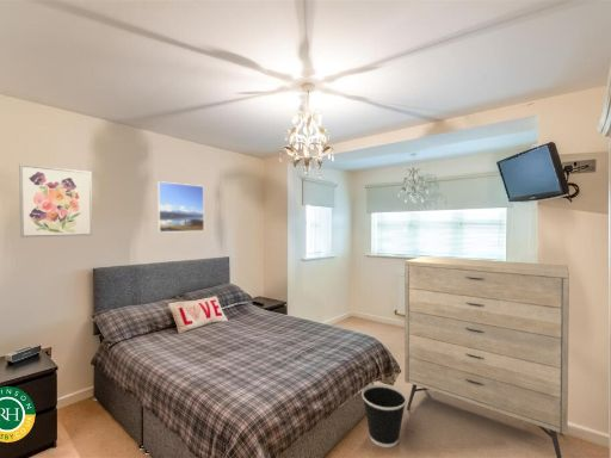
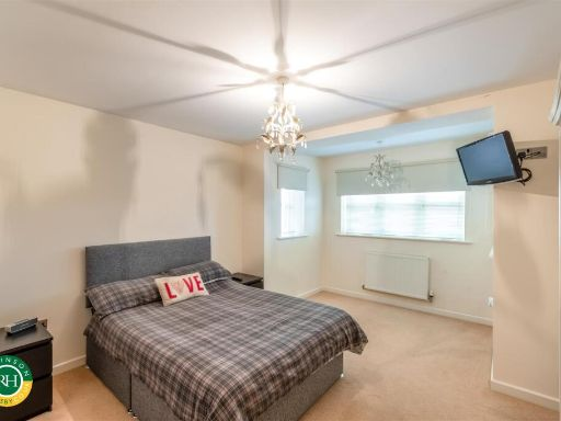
- wall art [18,163,93,239]
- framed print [156,180,205,234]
- dresser [403,255,570,458]
- wastebasket [360,383,408,448]
